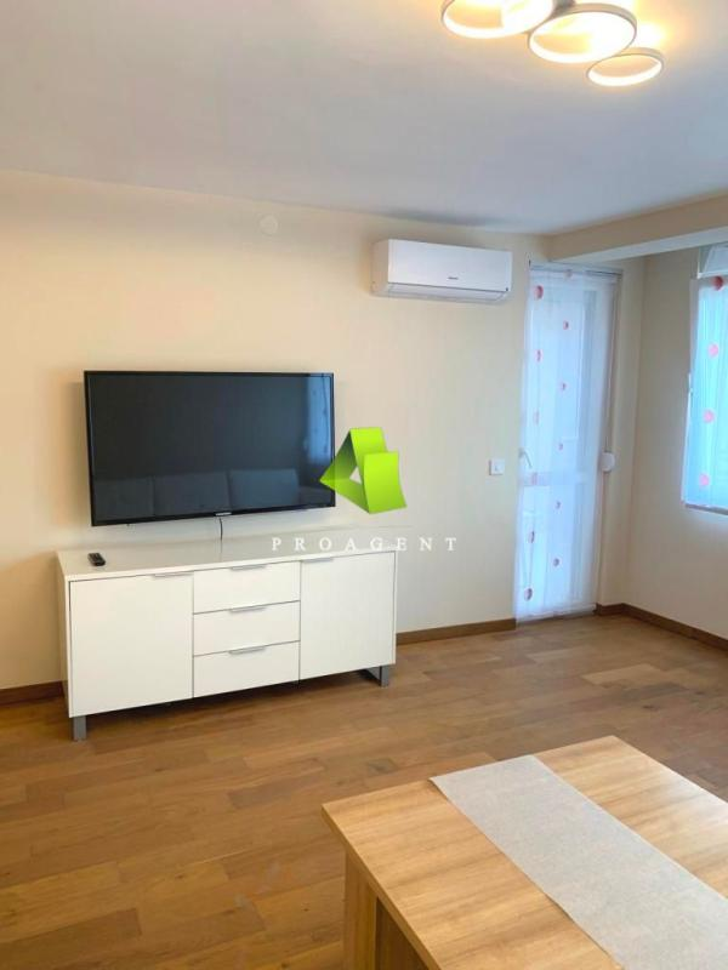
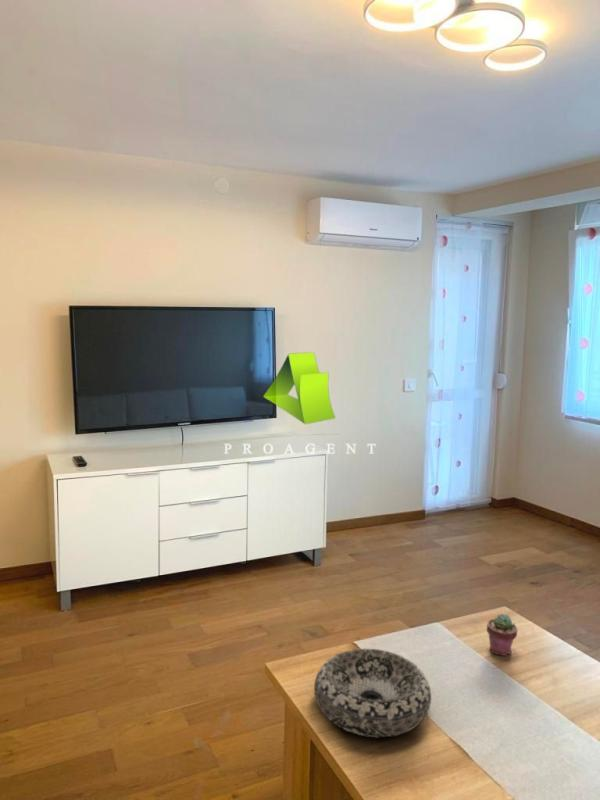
+ decorative bowl [313,648,432,738]
+ potted succulent [486,613,519,657]
